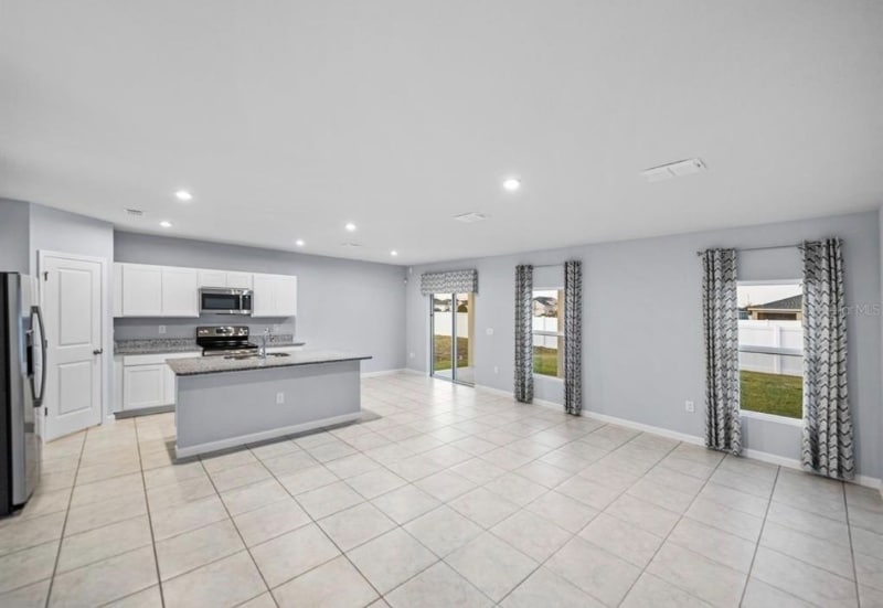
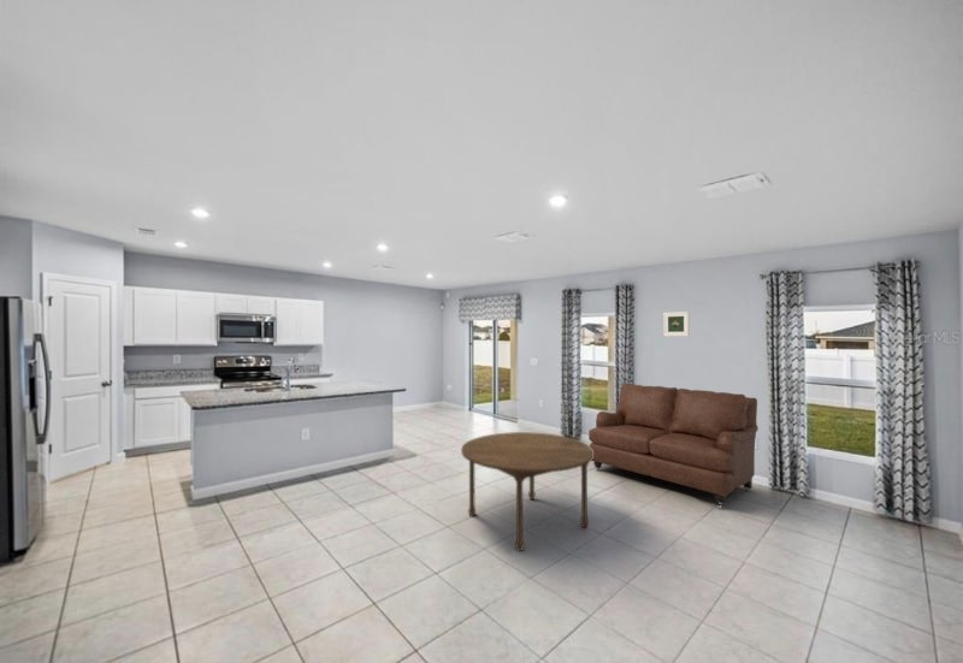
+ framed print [662,310,690,337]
+ dining table [460,431,593,552]
+ sofa [587,383,760,510]
